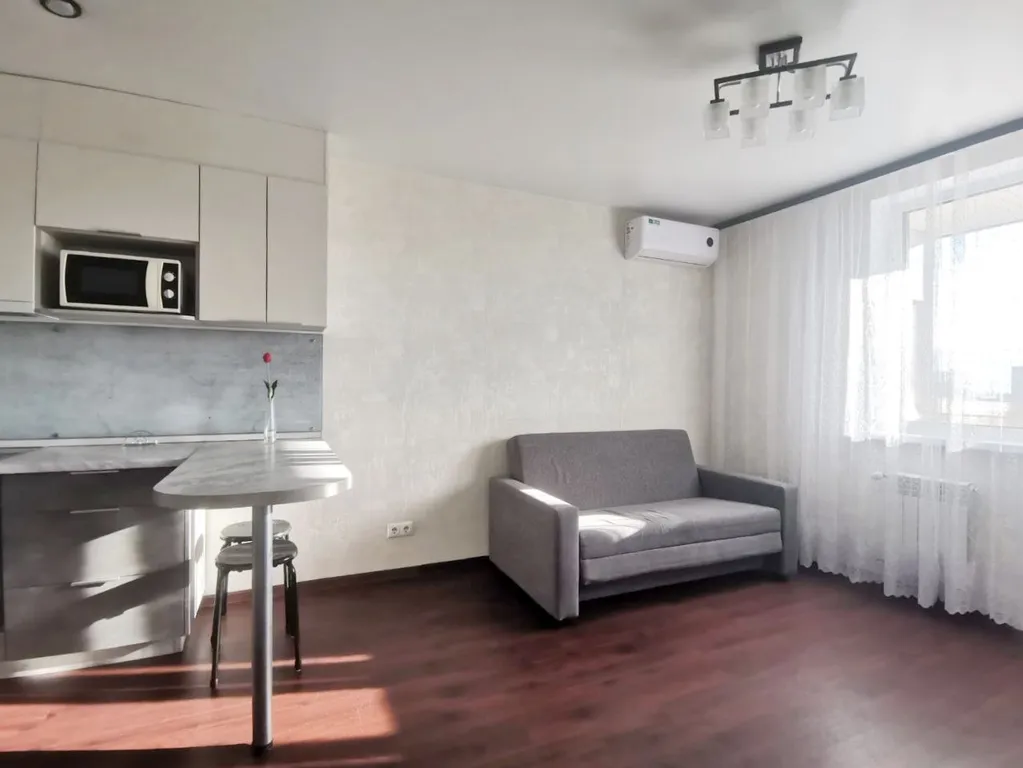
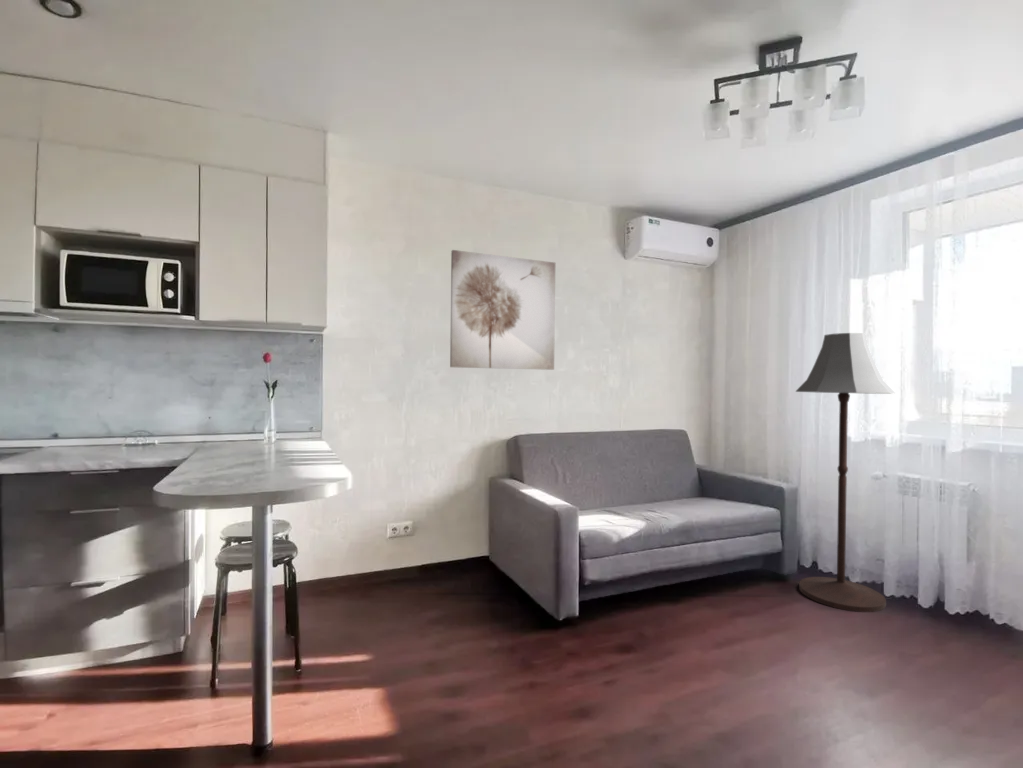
+ wall art [449,249,556,371]
+ floor lamp [795,332,896,613]
